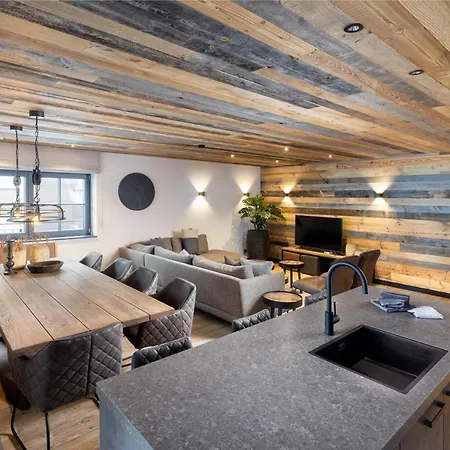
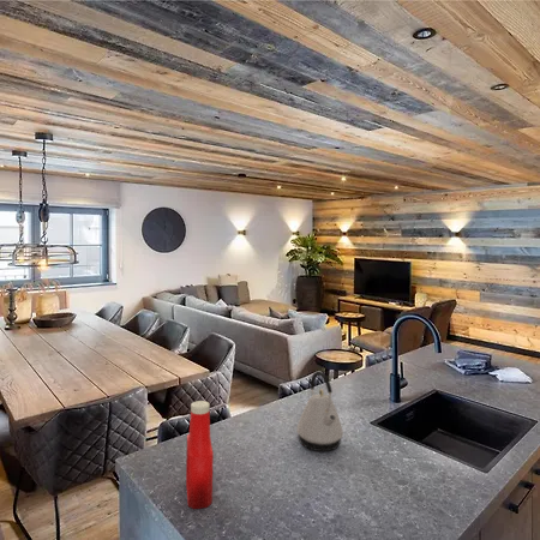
+ kettle [296,370,344,452]
+ soap bottle [185,400,215,510]
